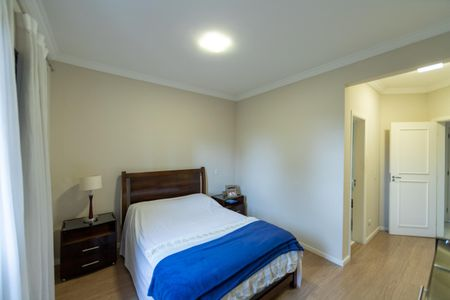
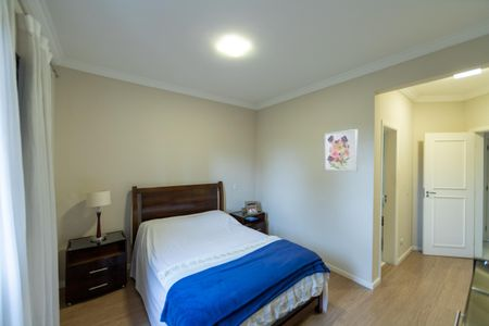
+ wall art [323,128,359,173]
